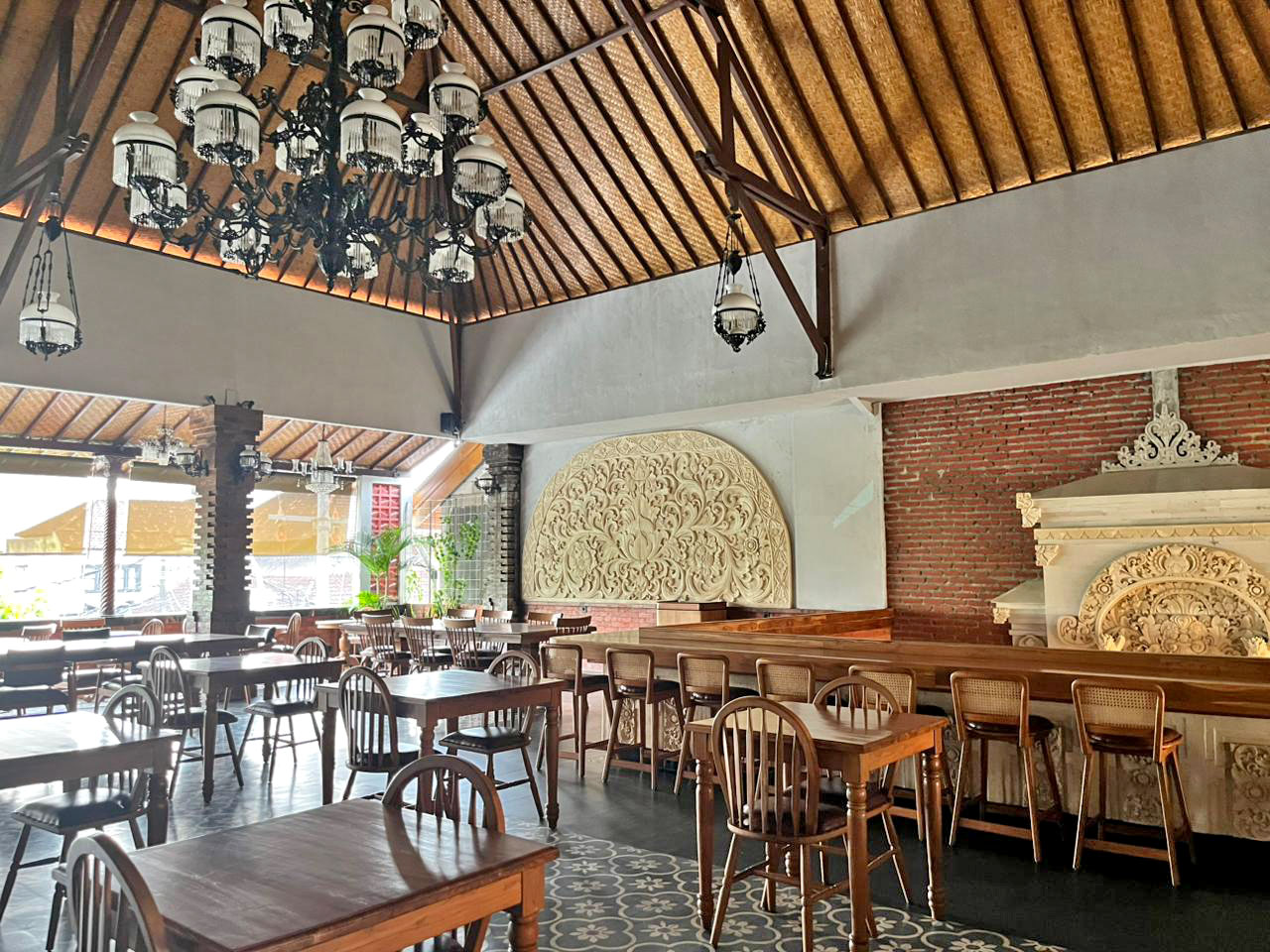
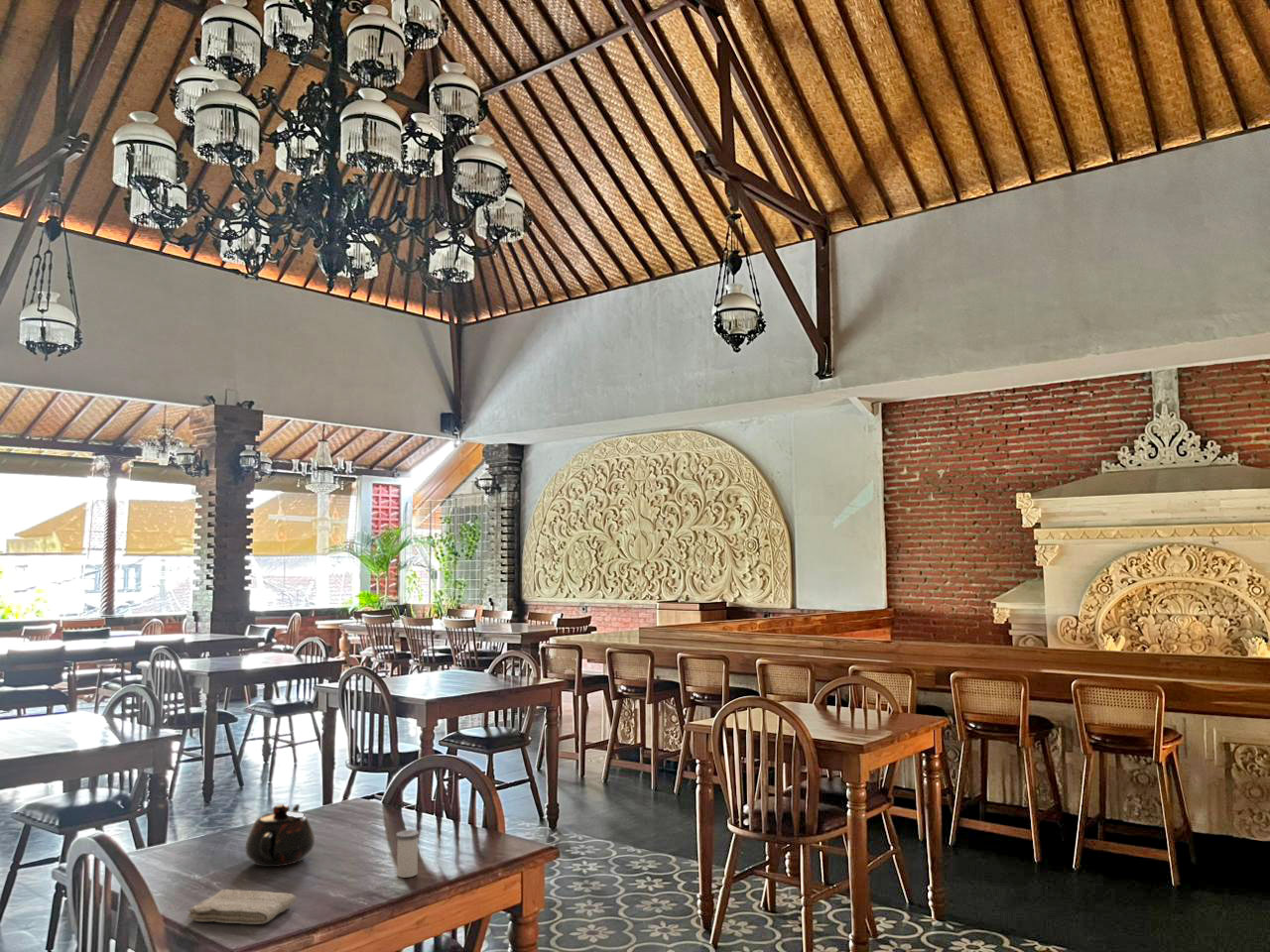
+ teapot [244,803,316,868]
+ washcloth [187,889,297,925]
+ salt shaker [396,829,420,879]
